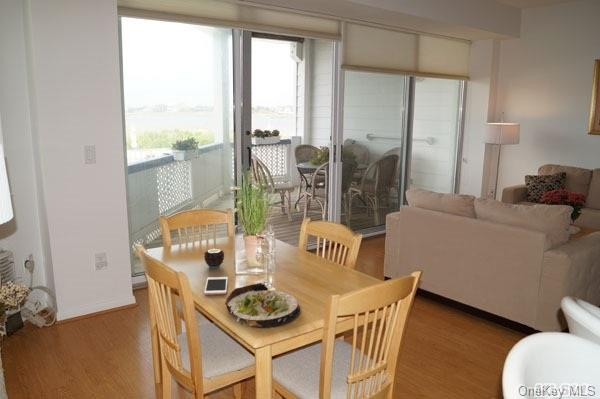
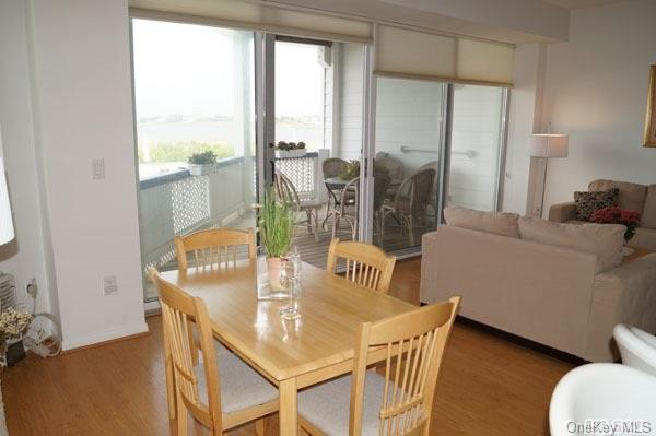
- cell phone [203,276,229,296]
- salad plate [224,282,302,329]
- candle [203,248,225,269]
